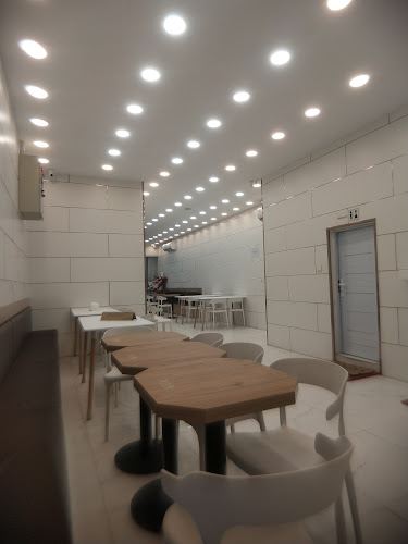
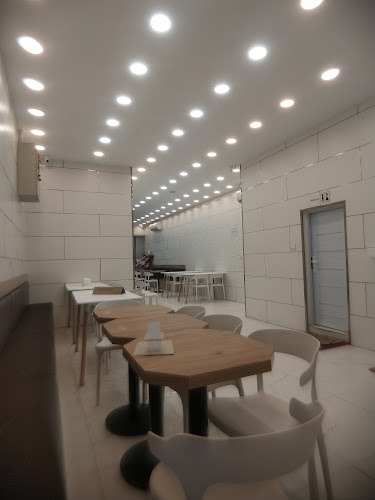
+ napkin holder [132,321,175,357]
